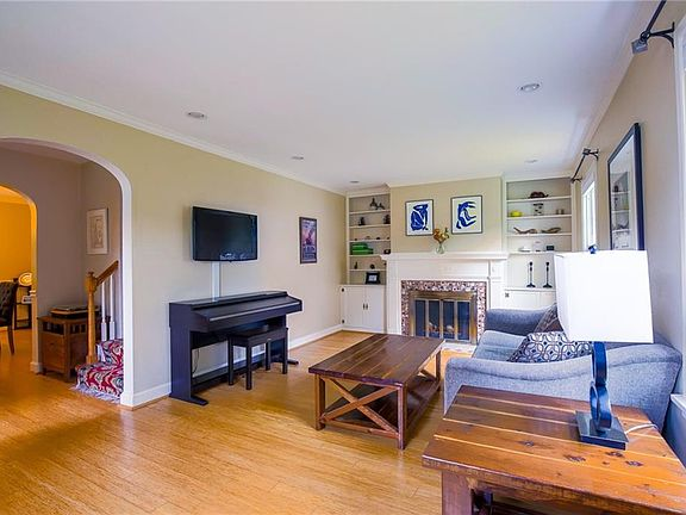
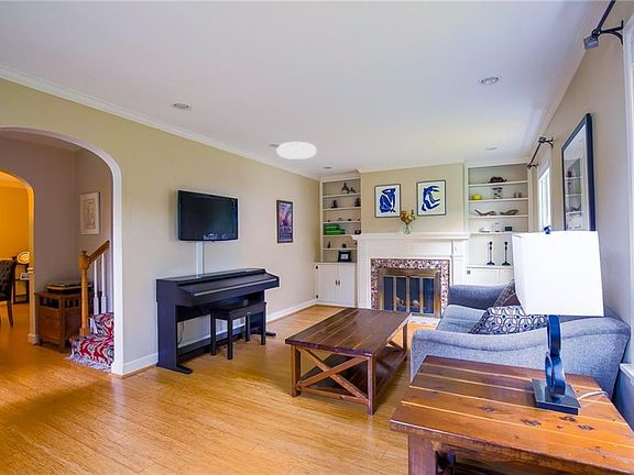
+ ceiling light [276,141,317,161]
